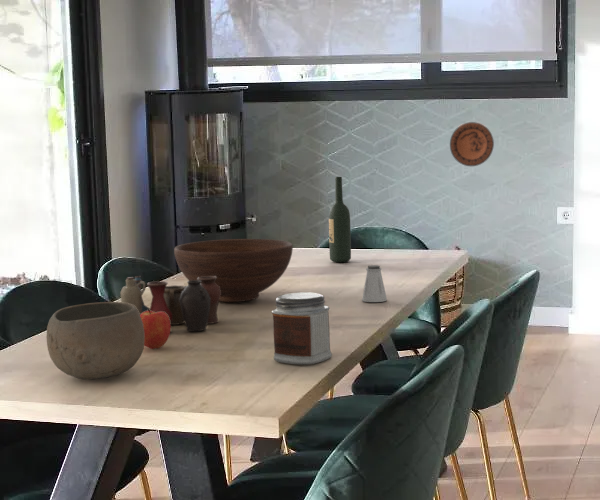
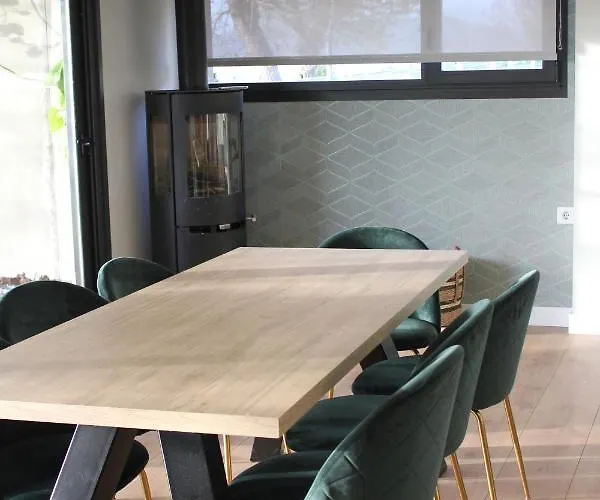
- bowl [46,301,145,380]
- decorative plate [449,121,495,167]
- vase [119,275,221,332]
- wine bottle [328,176,352,263]
- jar [271,291,333,366]
- fruit bowl [173,238,294,303]
- apple [140,309,172,350]
- saltshaker [361,264,388,303]
